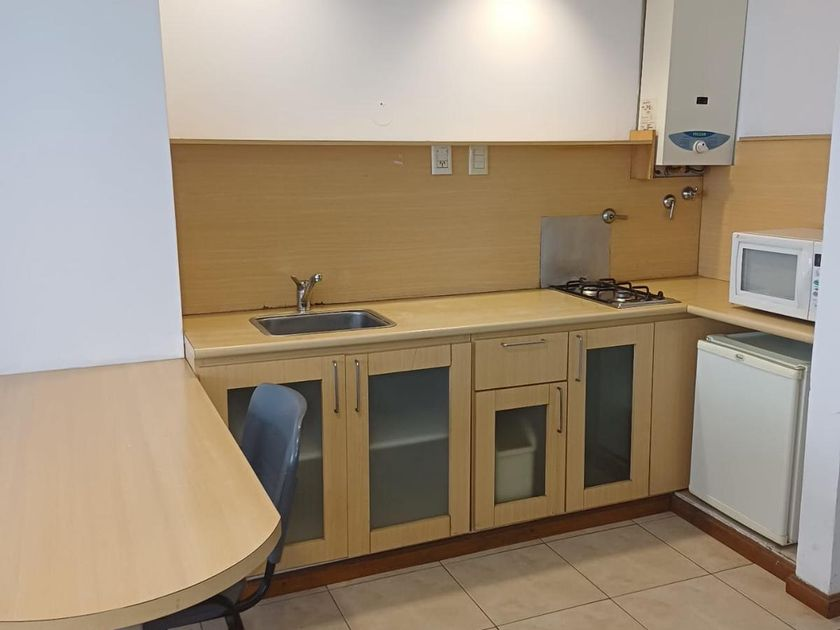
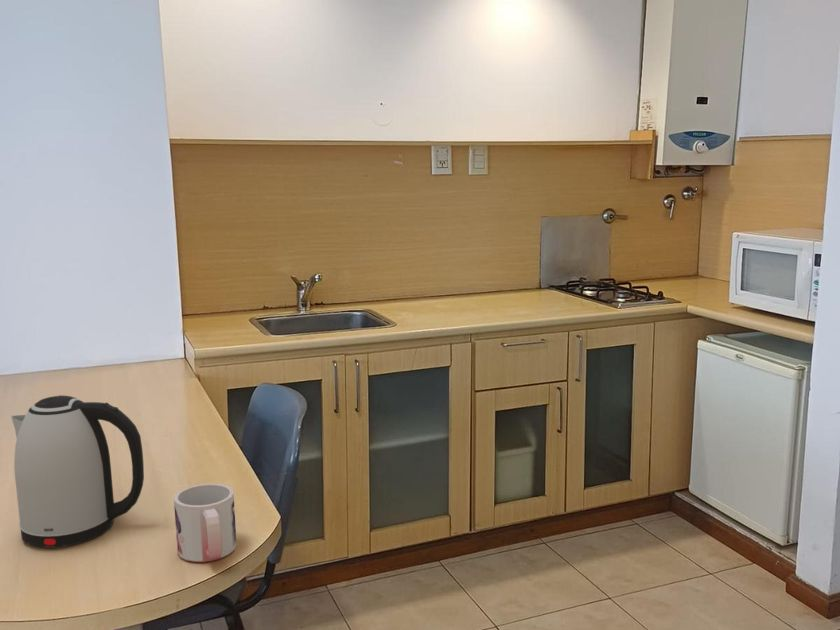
+ kettle [10,394,145,549]
+ mug [173,483,238,563]
